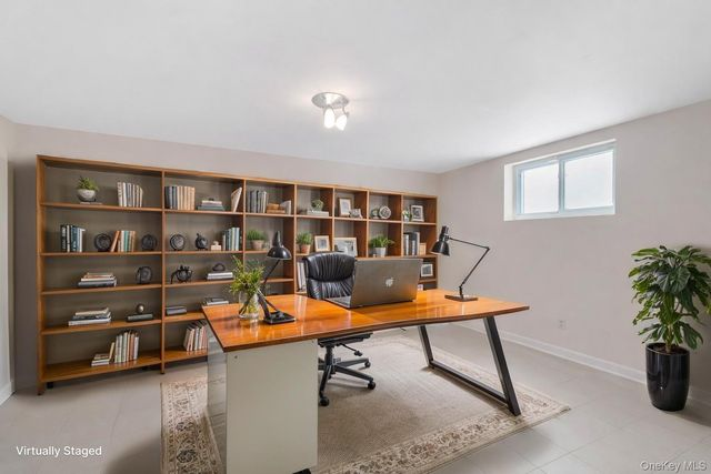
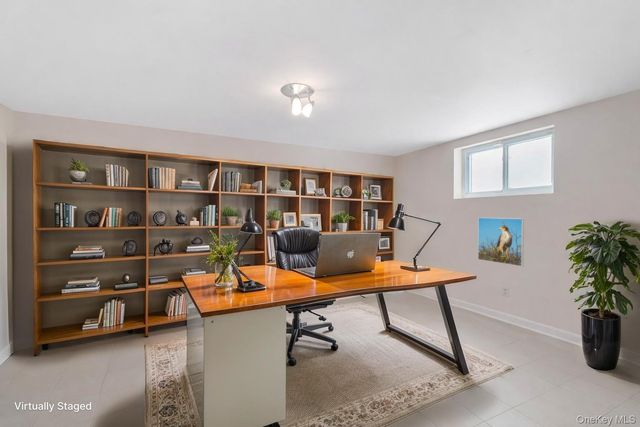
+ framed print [477,217,525,267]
